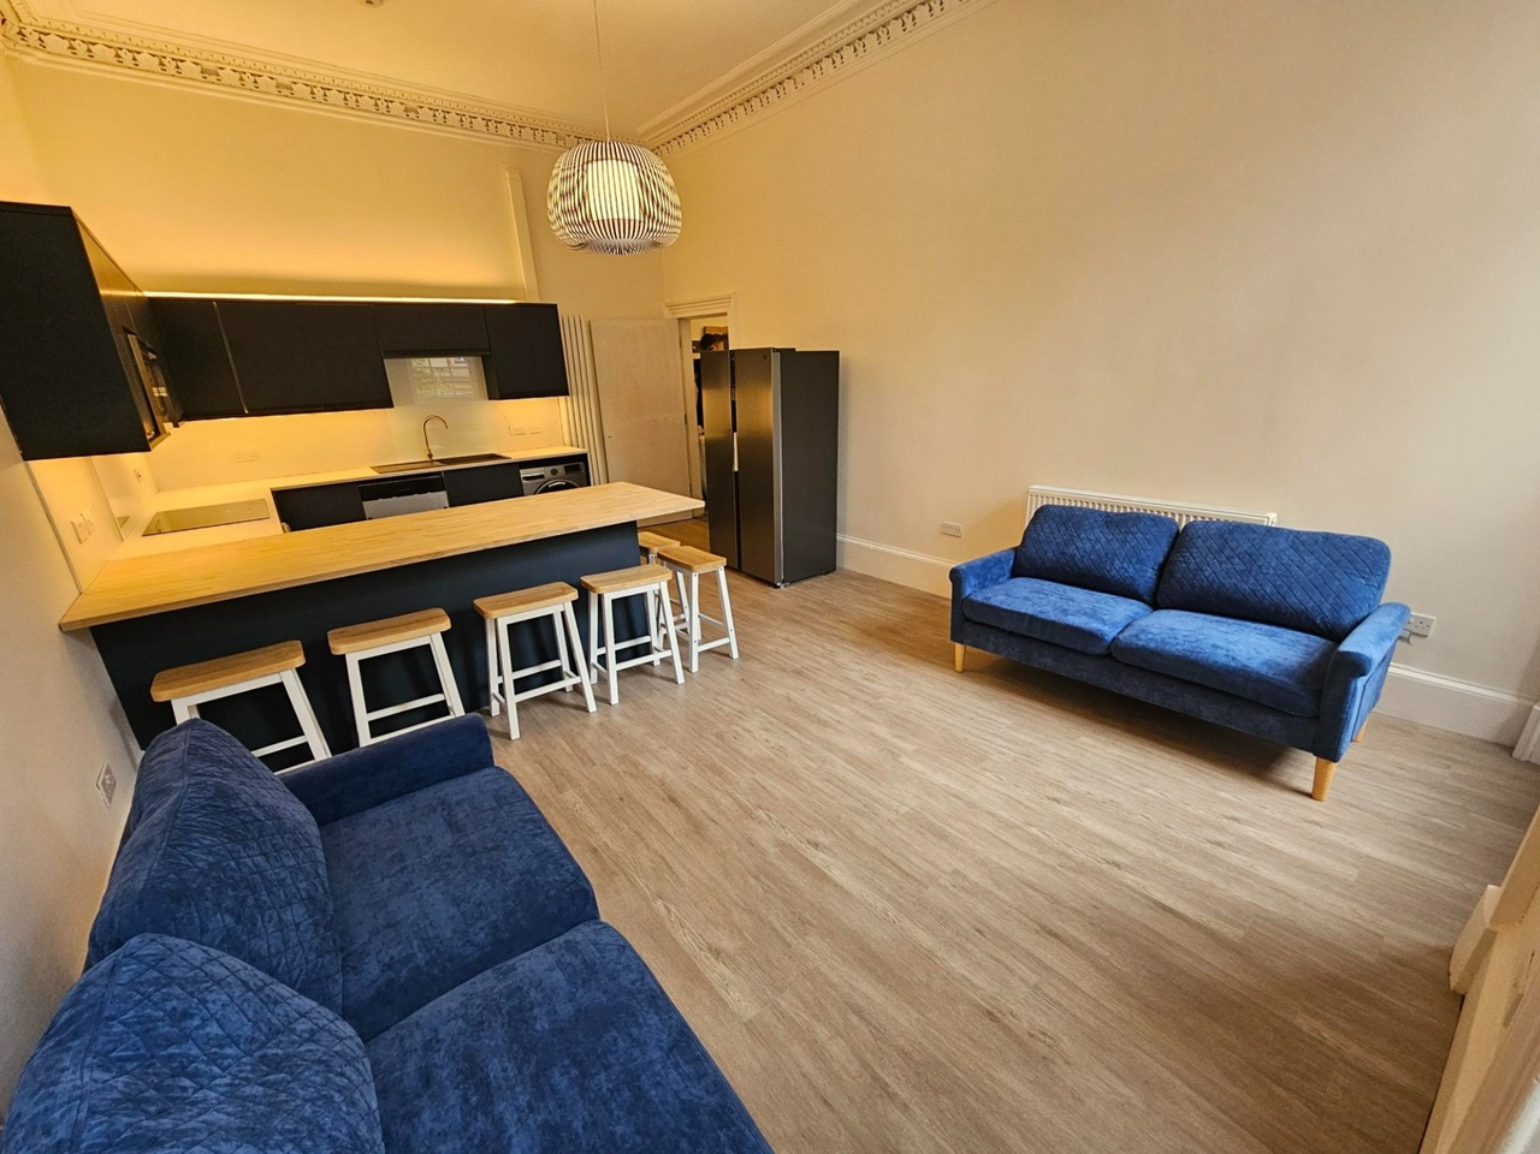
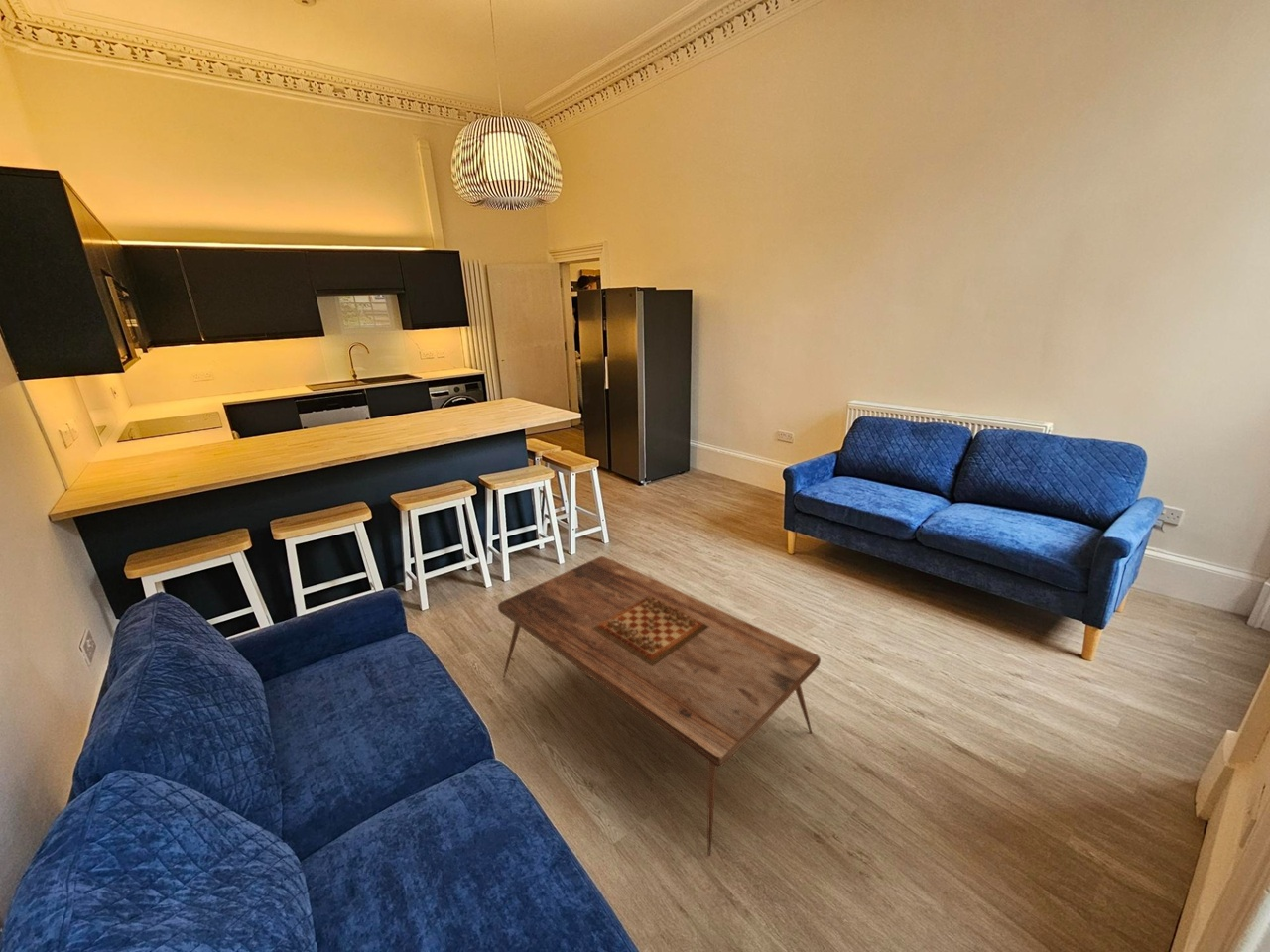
+ coffee table [497,555,822,857]
